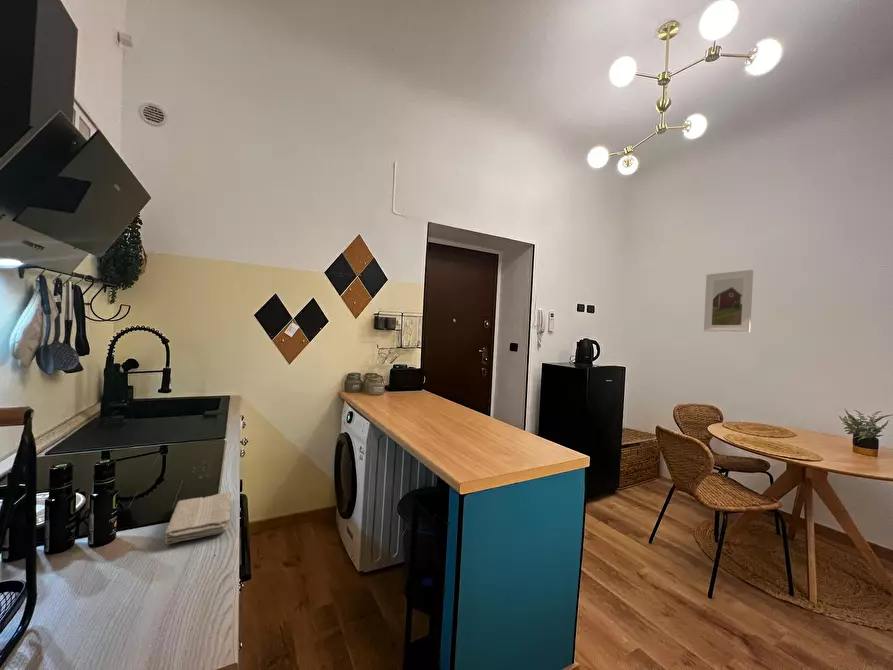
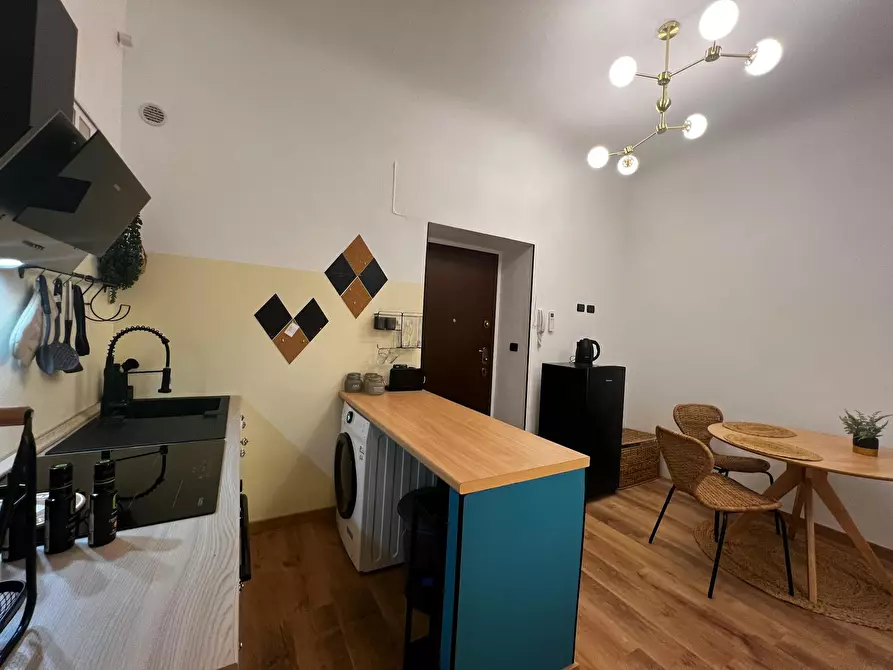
- washcloth [164,491,233,545]
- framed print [703,269,754,333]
